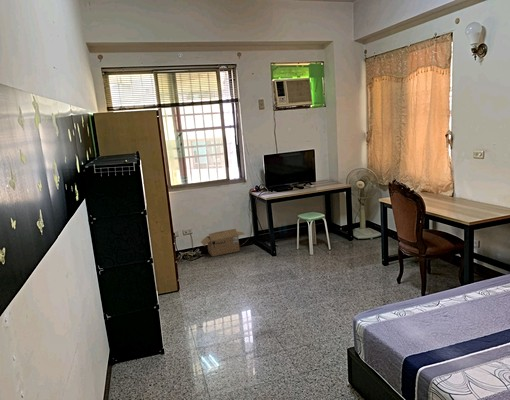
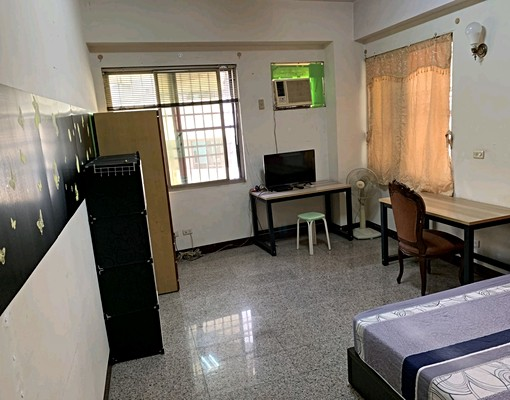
- cardboard box [200,228,246,258]
